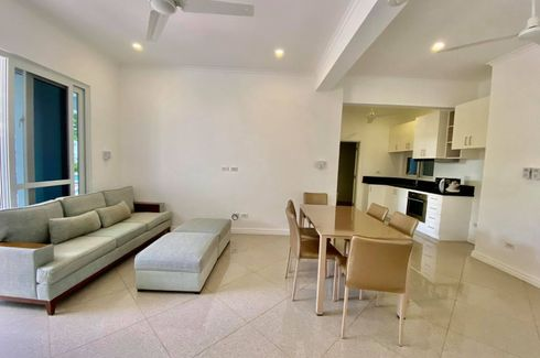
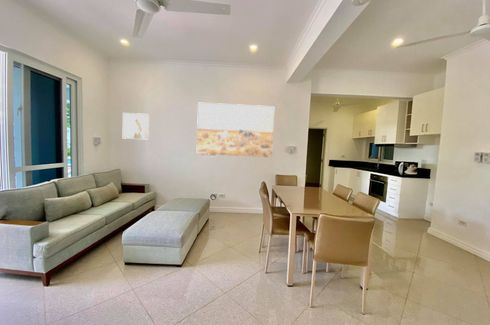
+ wall art [196,102,275,158]
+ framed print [122,112,150,141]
